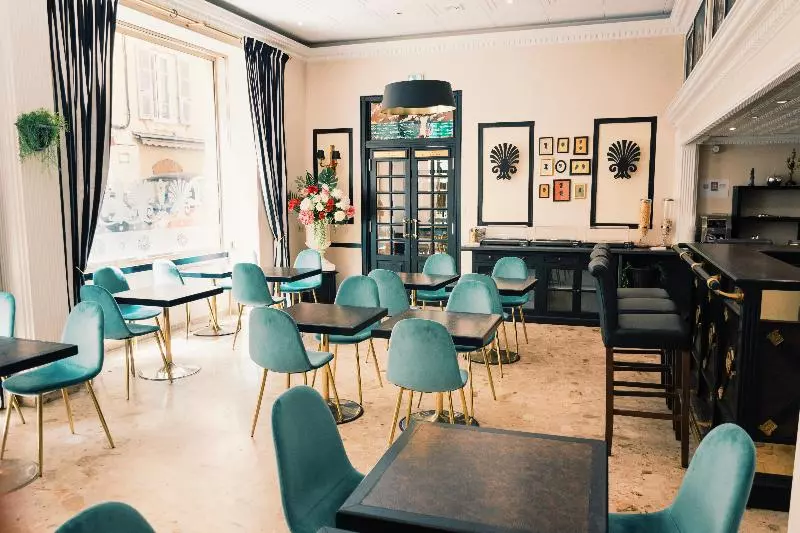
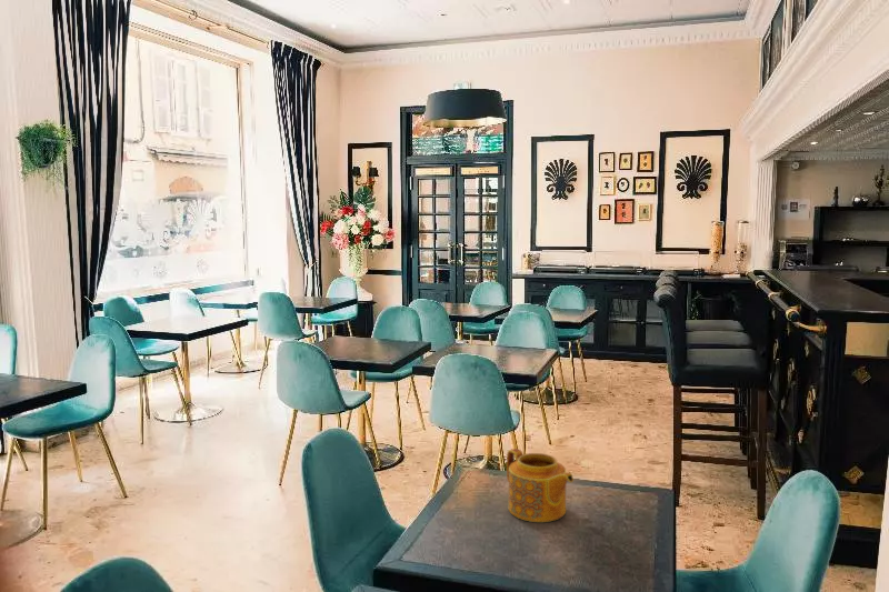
+ teapot [506,448,575,523]
